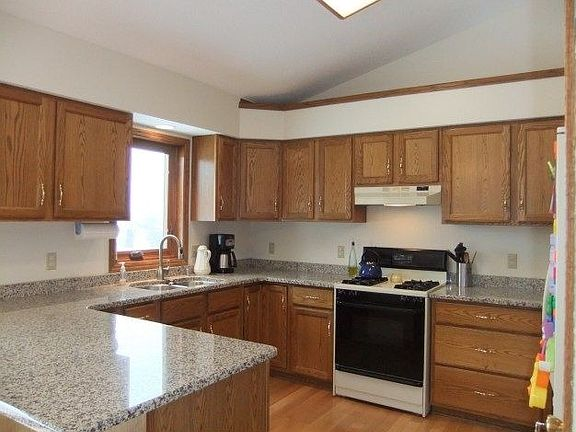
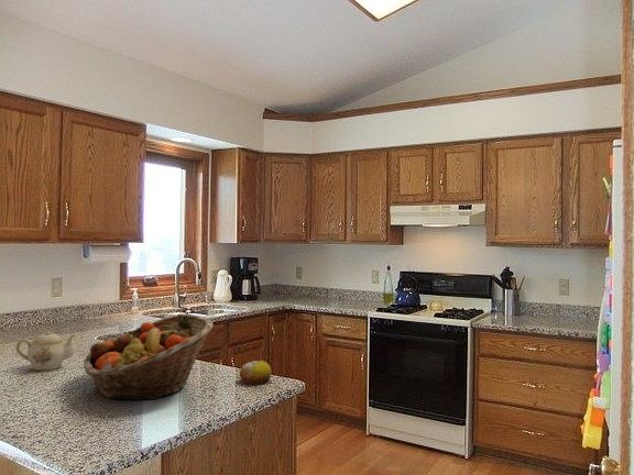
+ fruit basket [83,313,214,401]
+ teapot [14,330,76,372]
+ fruit [239,360,272,385]
